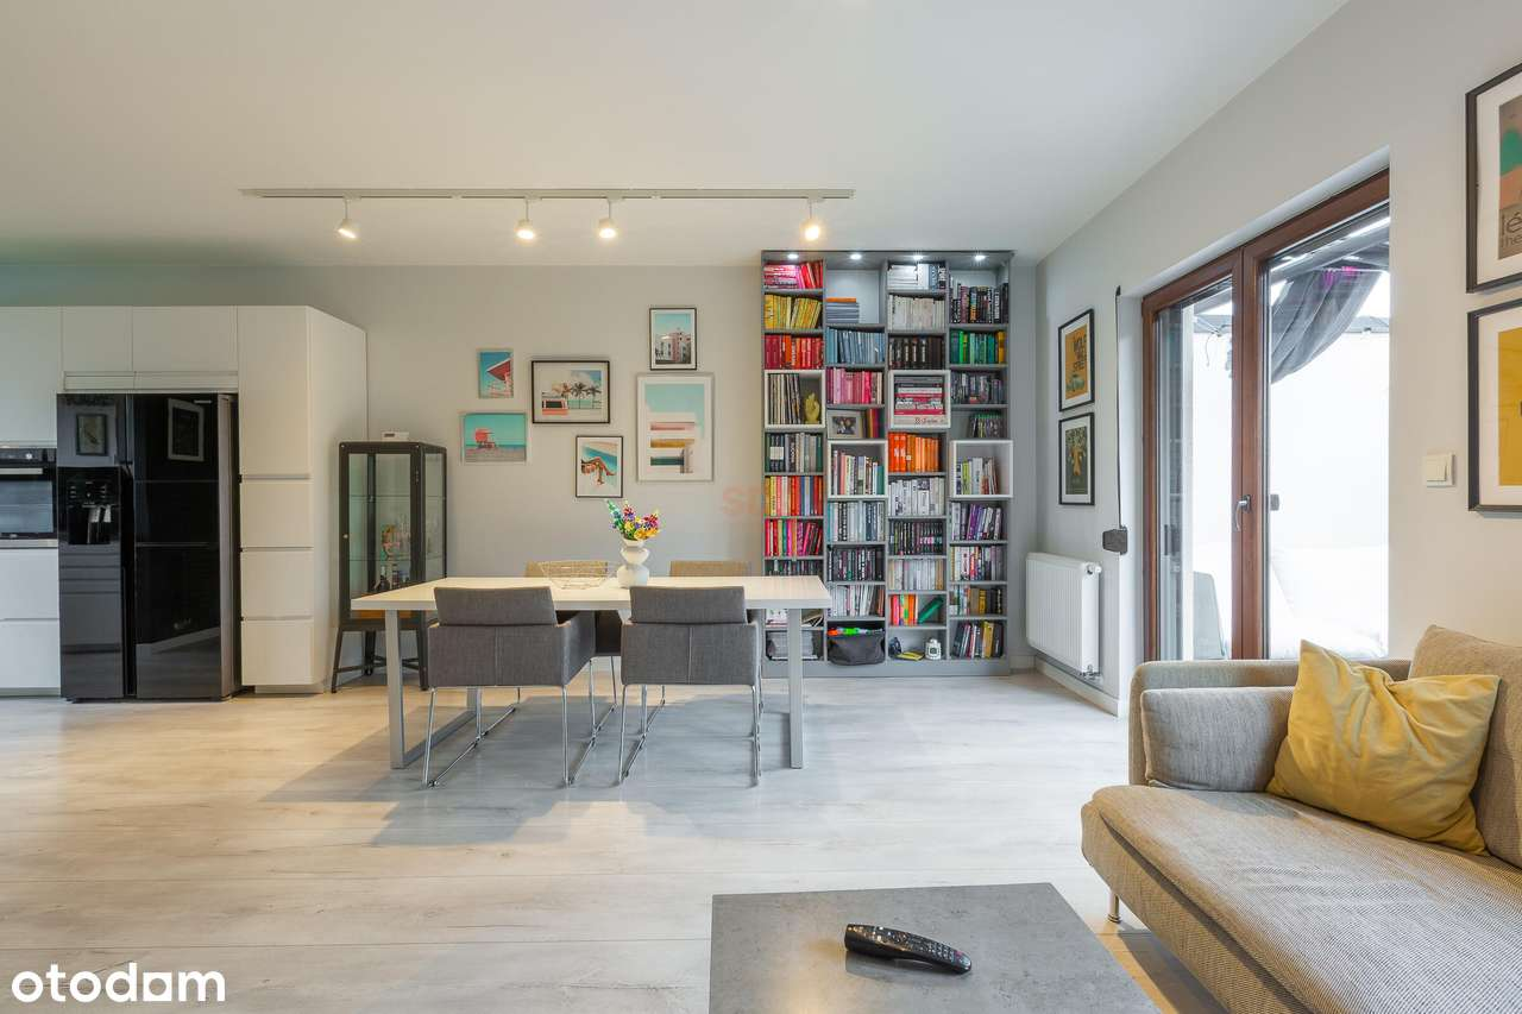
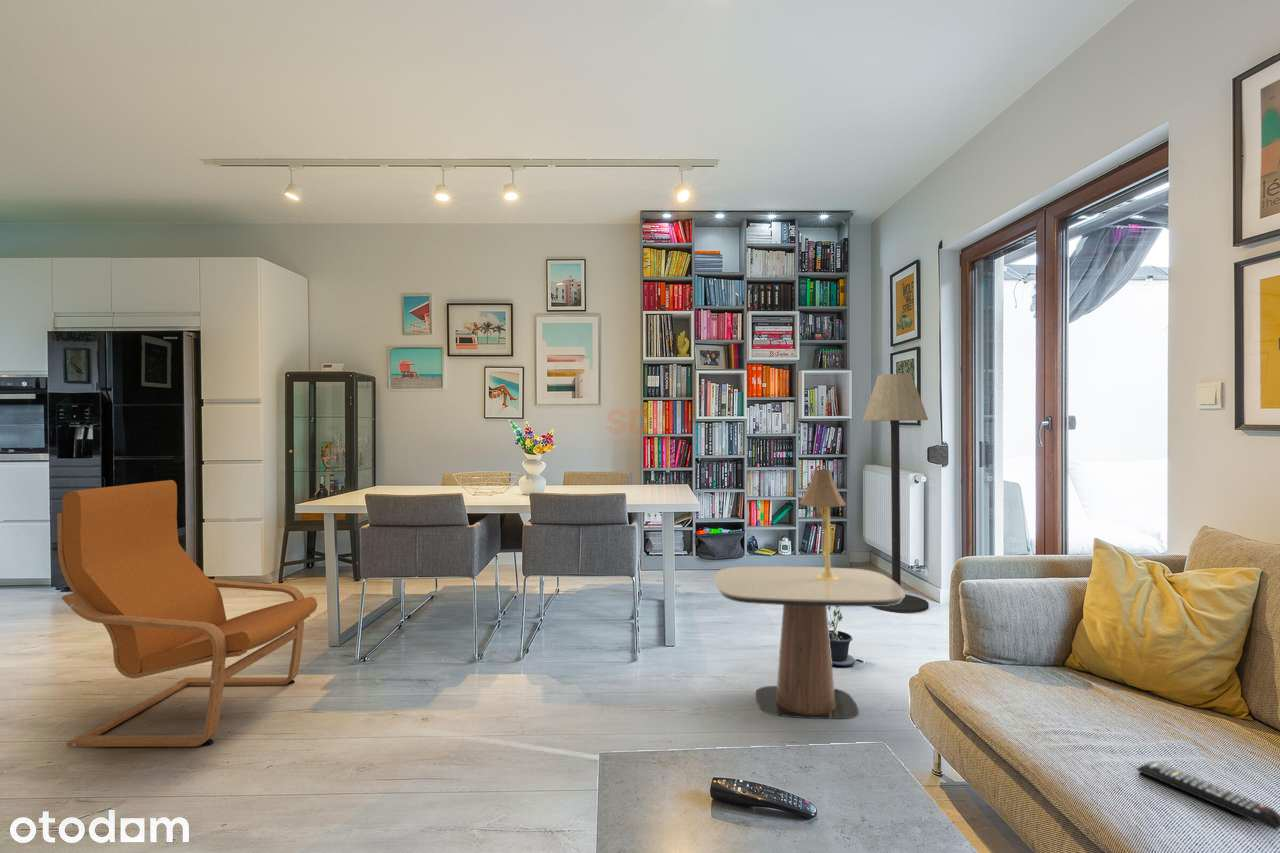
+ potted plant [827,606,863,667]
+ side table [714,566,906,720]
+ remote control [1136,760,1280,831]
+ table lamp [798,469,848,581]
+ armchair [56,479,319,748]
+ floor lamp [862,373,930,614]
